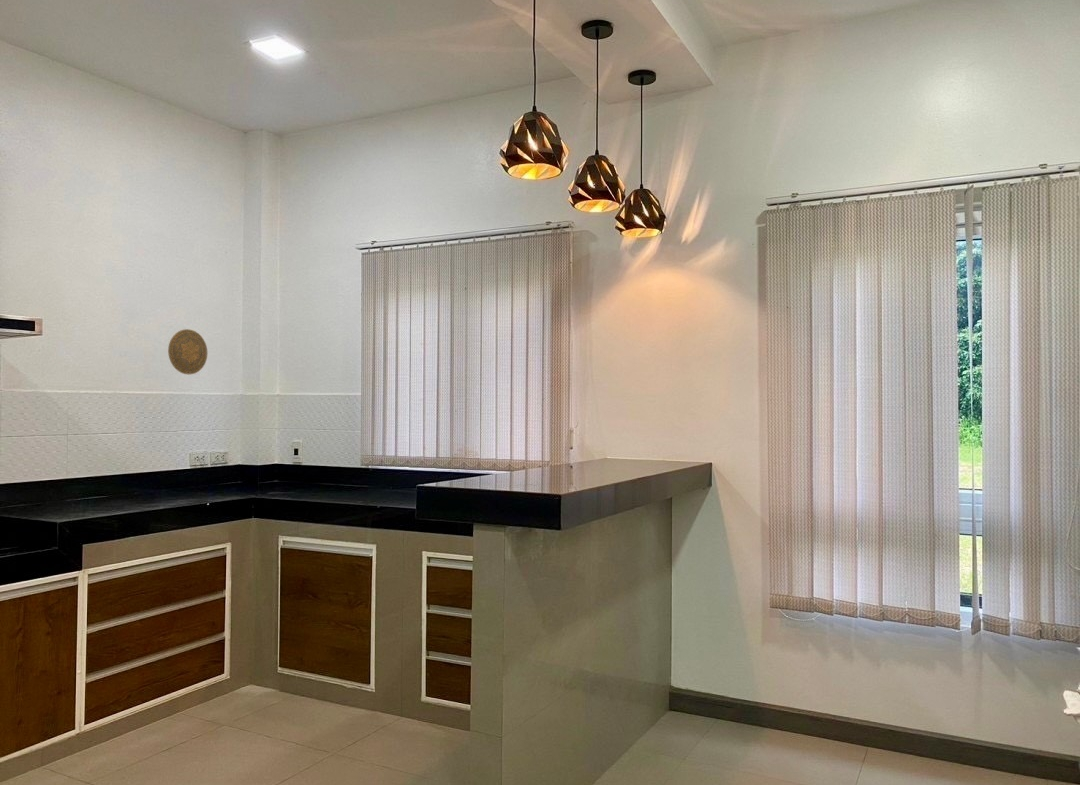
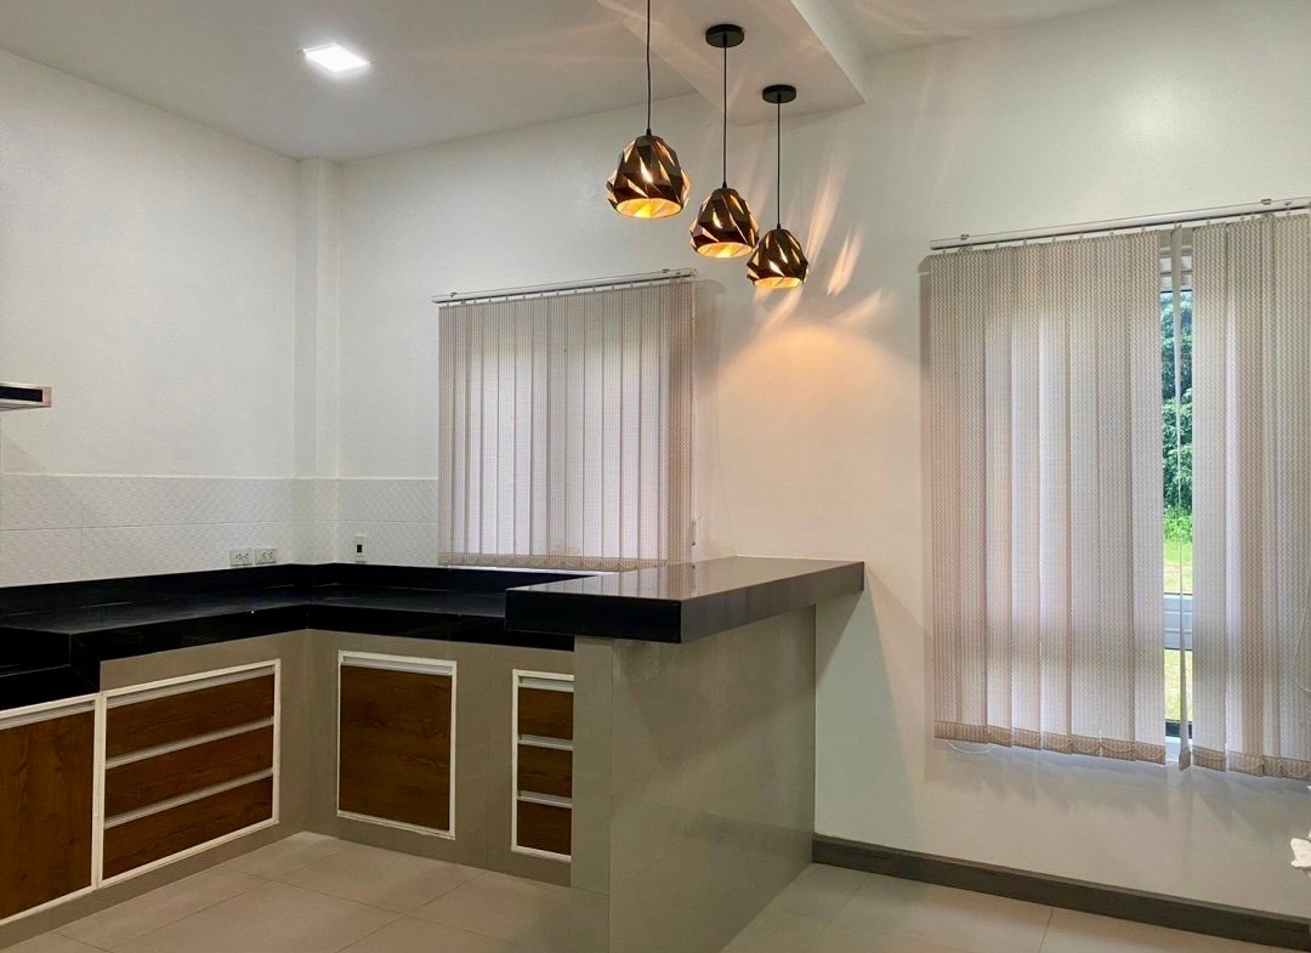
- decorative plate [167,328,208,375]
